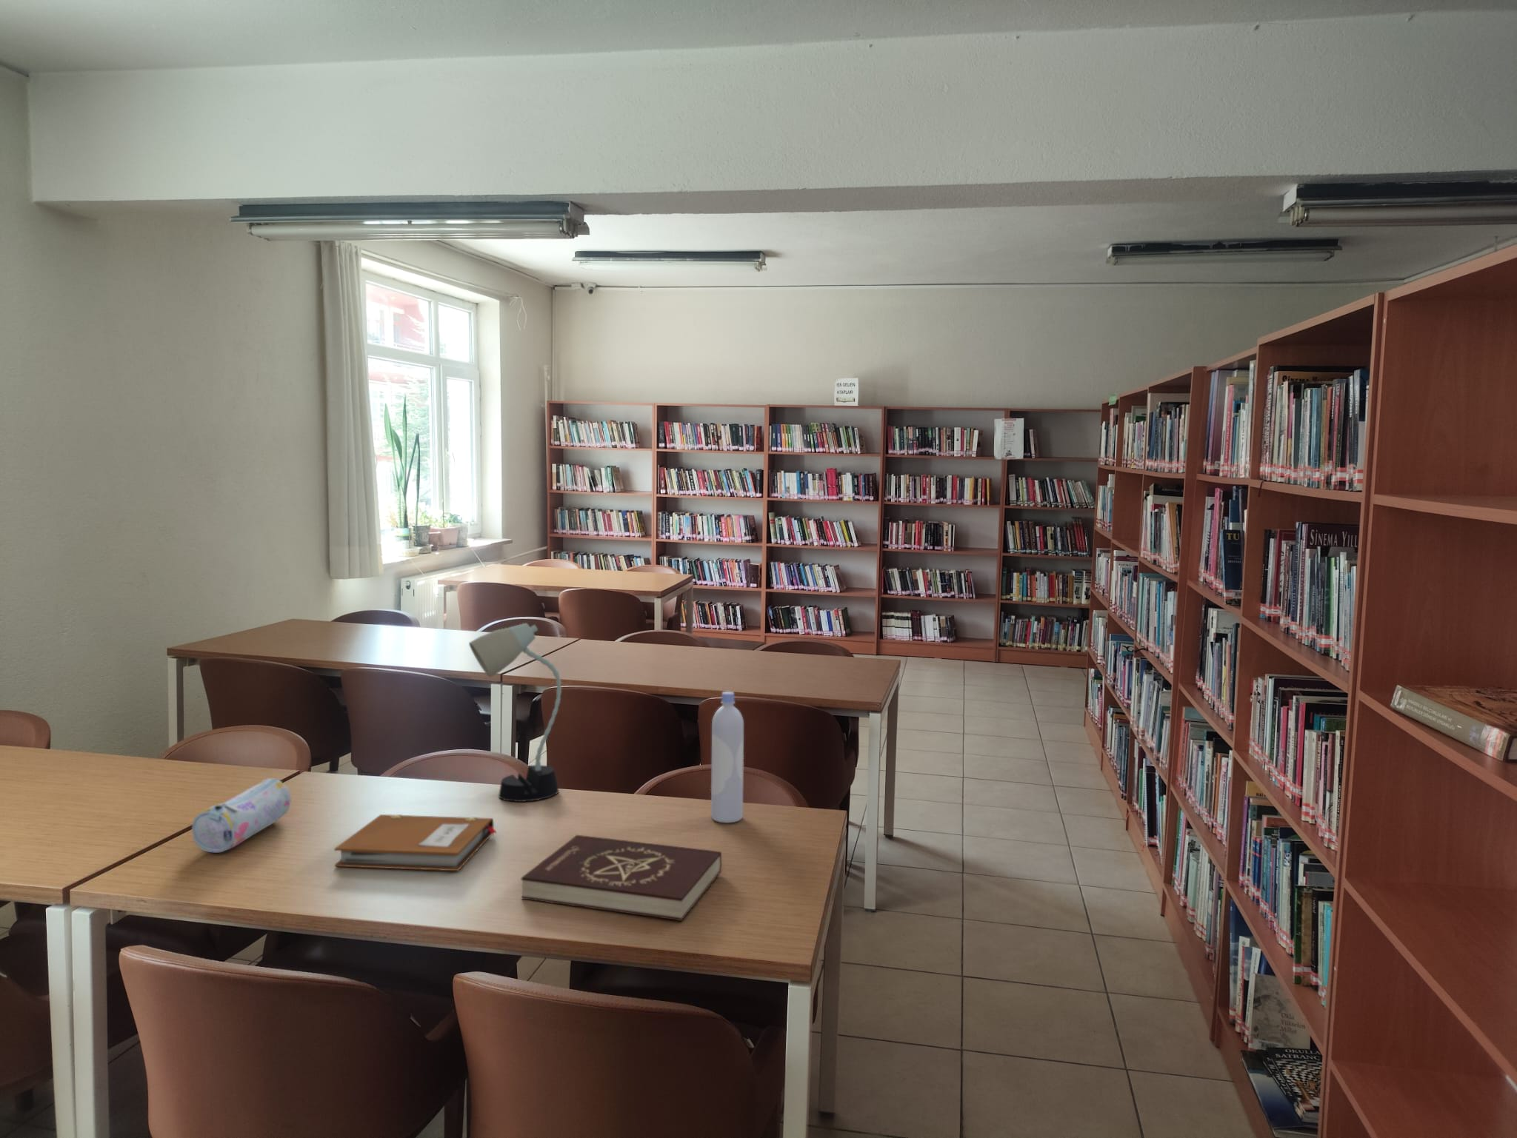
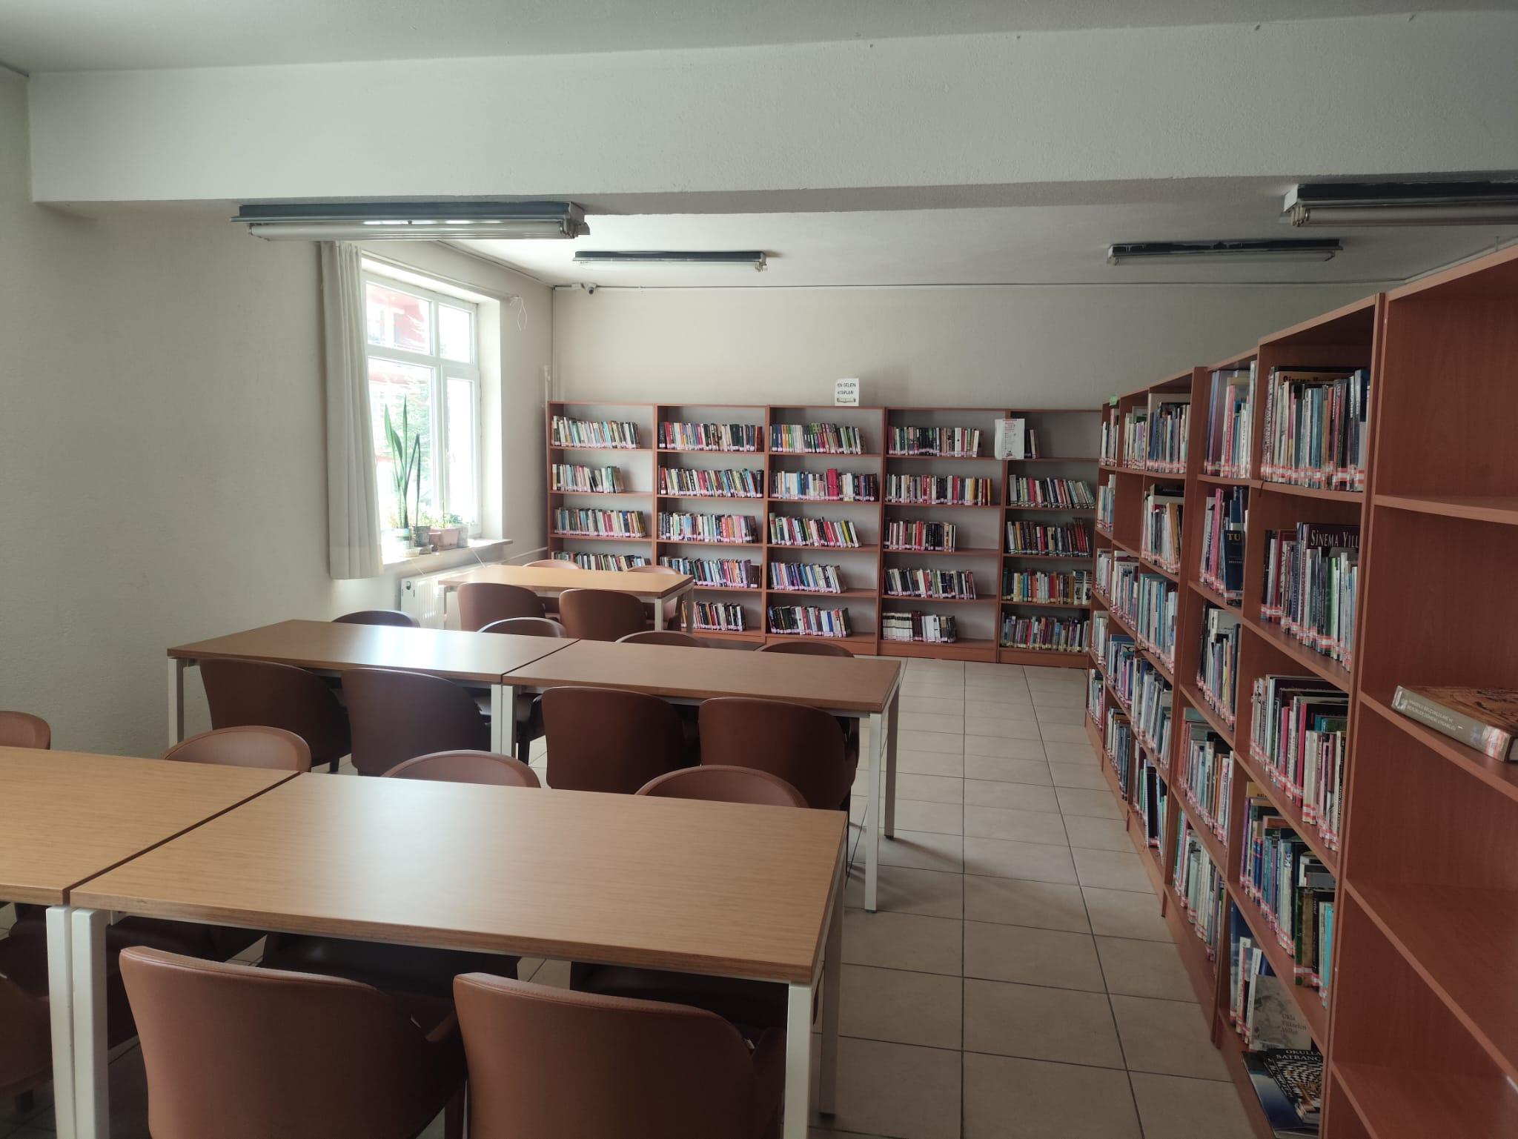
- pencil case [191,777,292,854]
- notebook [334,814,497,871]
- bottle [710,691,745,824]
- book [521,834,722,922]
- desk lamp [469,622,562,802]
